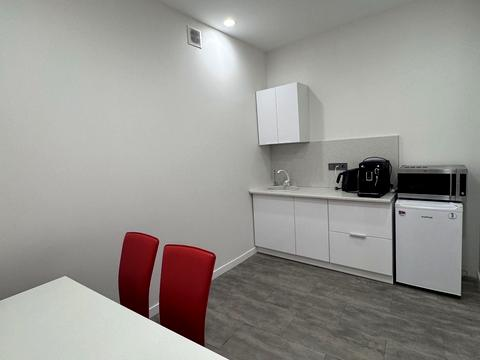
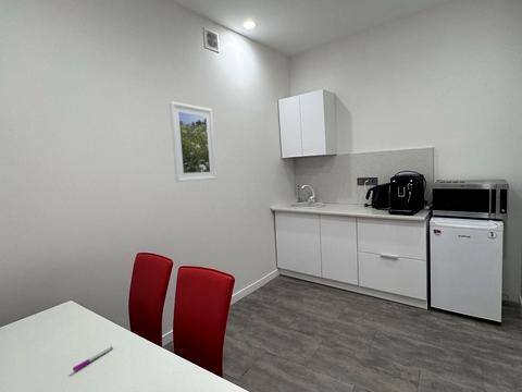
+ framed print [169,100,217,183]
+ pen [72,345,113,372]
